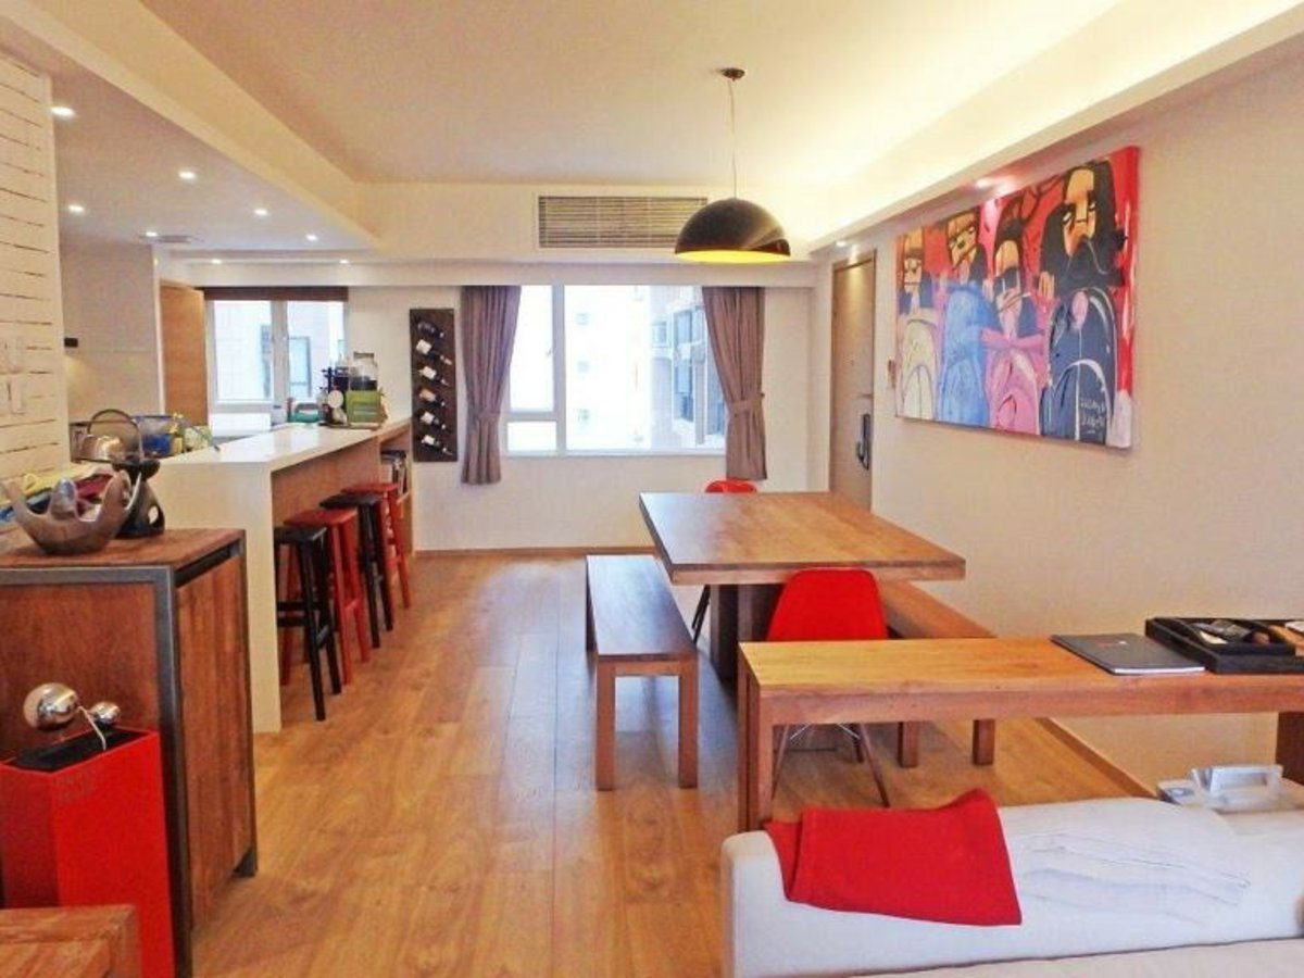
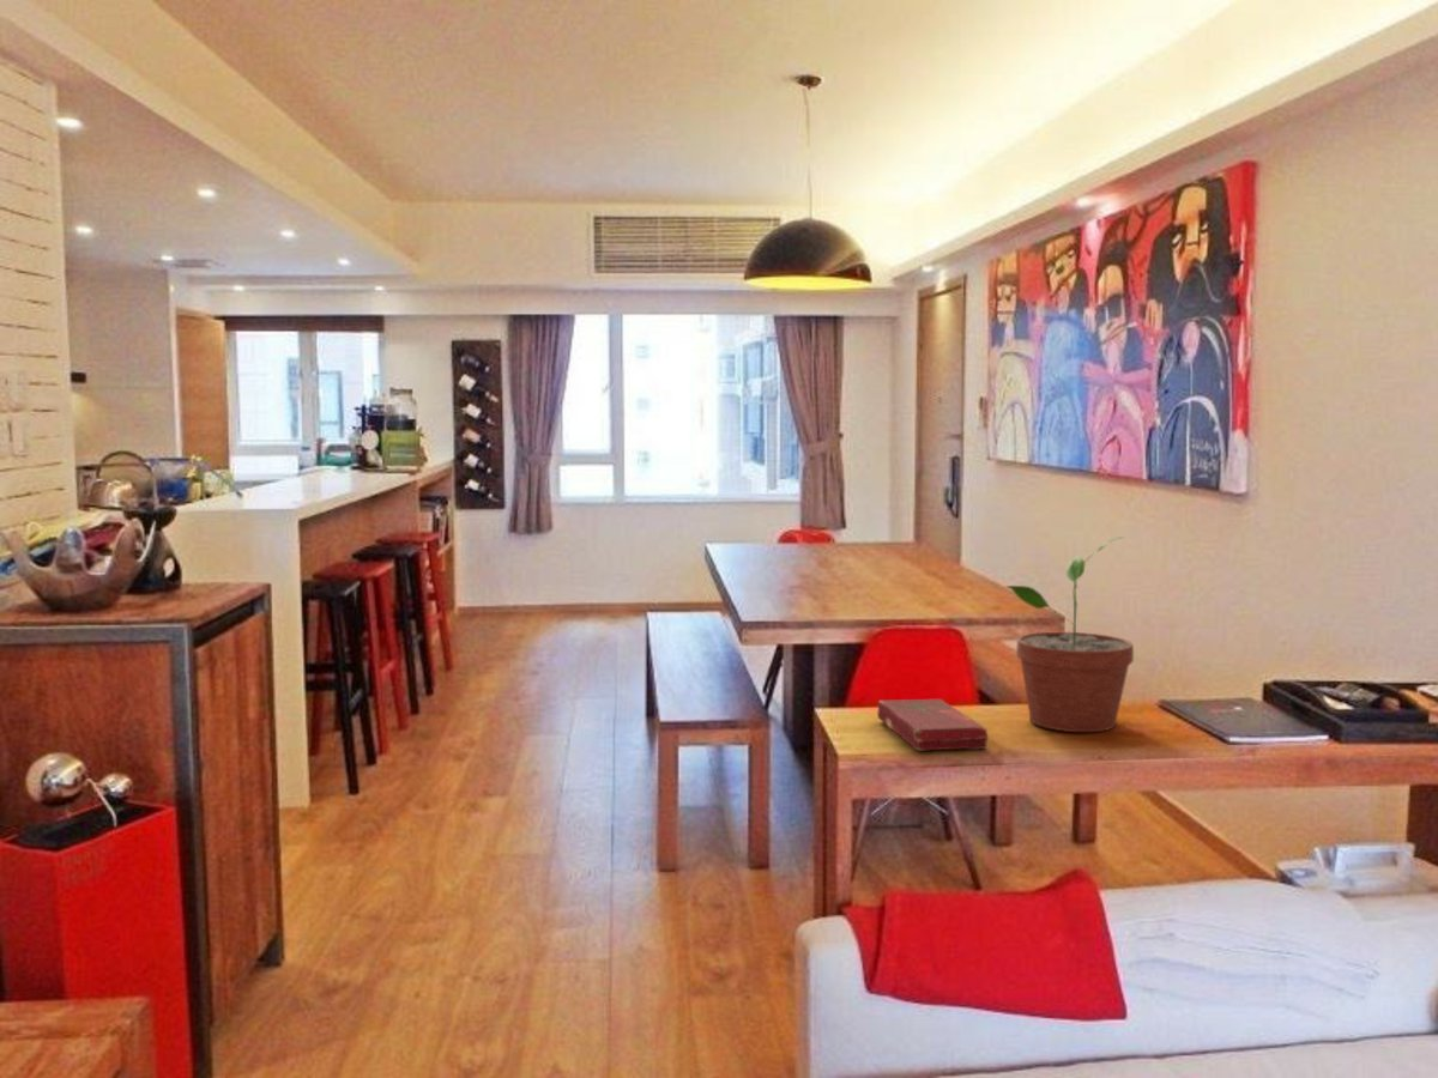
+ book [877,698,989,752]
+ potted plant [1004,535,1135,733]
